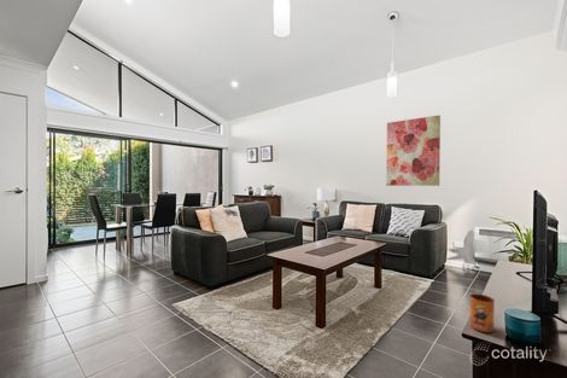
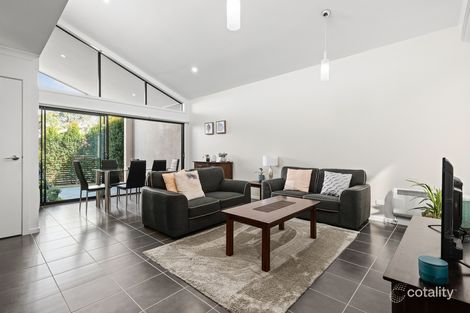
- wall art [385,114,442,187]
- mug [468,292,496,333]
